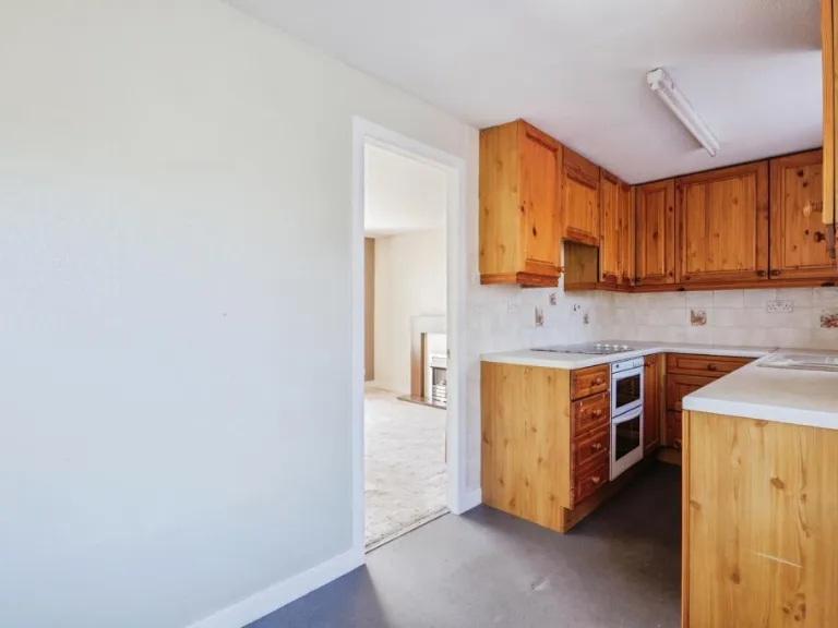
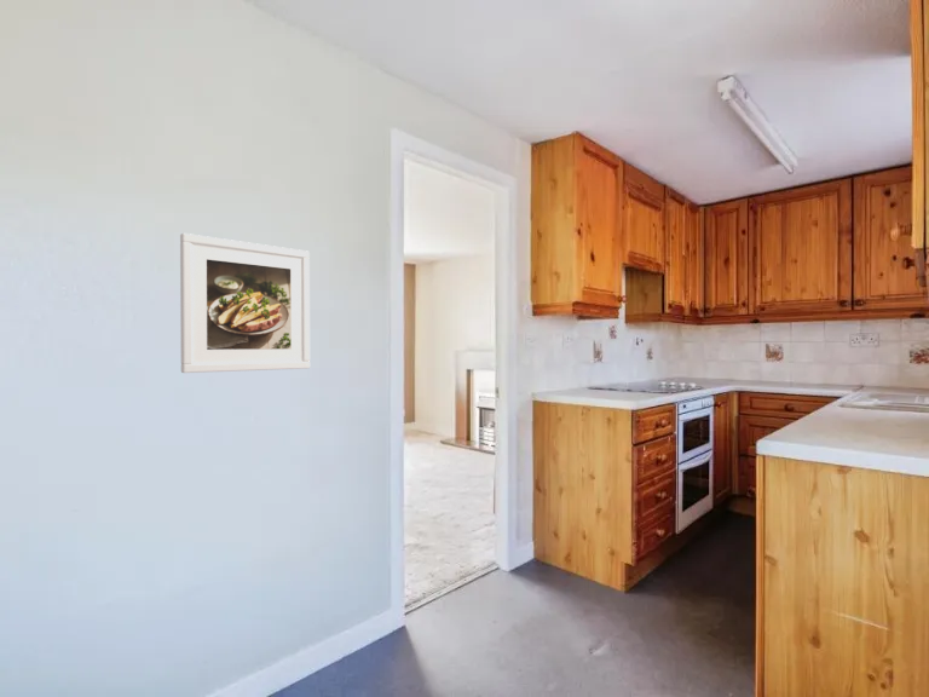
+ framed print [179,232,311,374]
